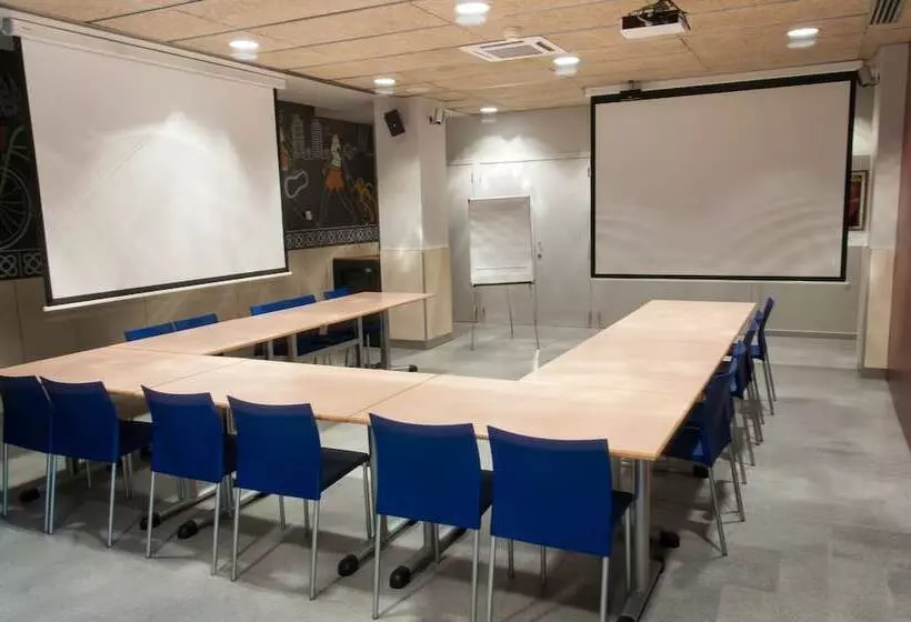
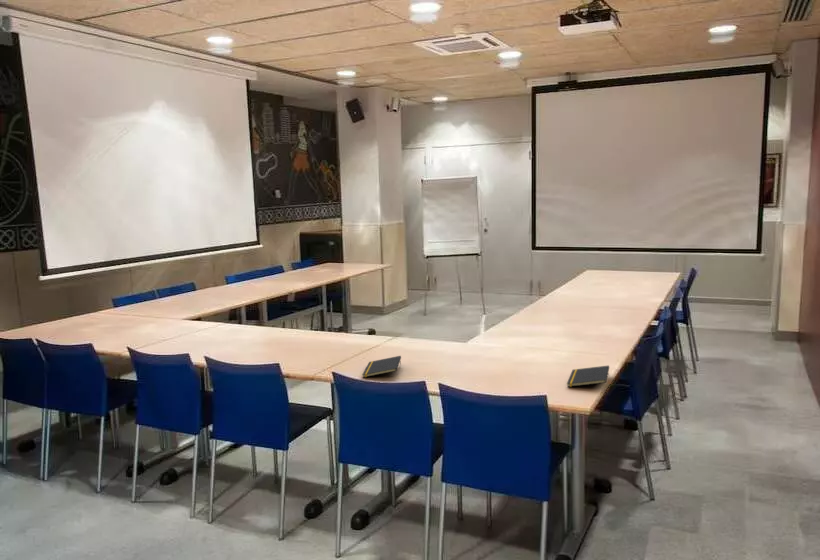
+ notepad [361,355,402,378]
+ notepad [566,364,610,388]
